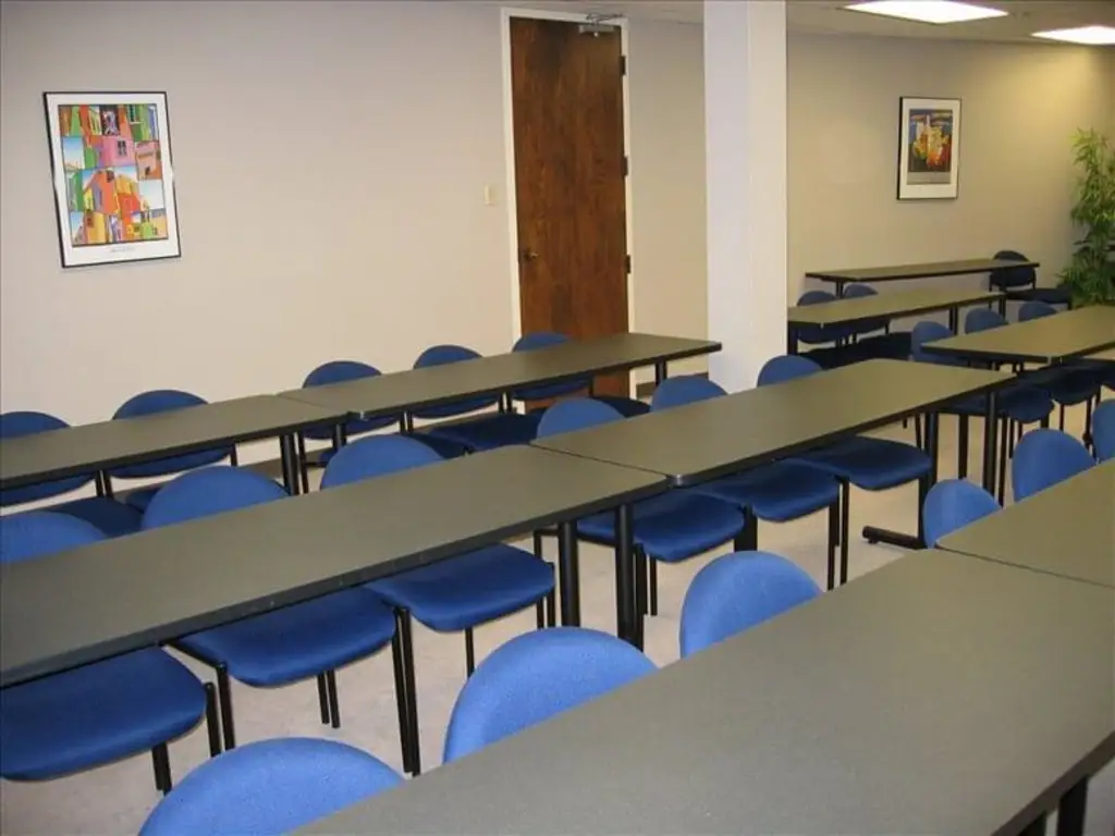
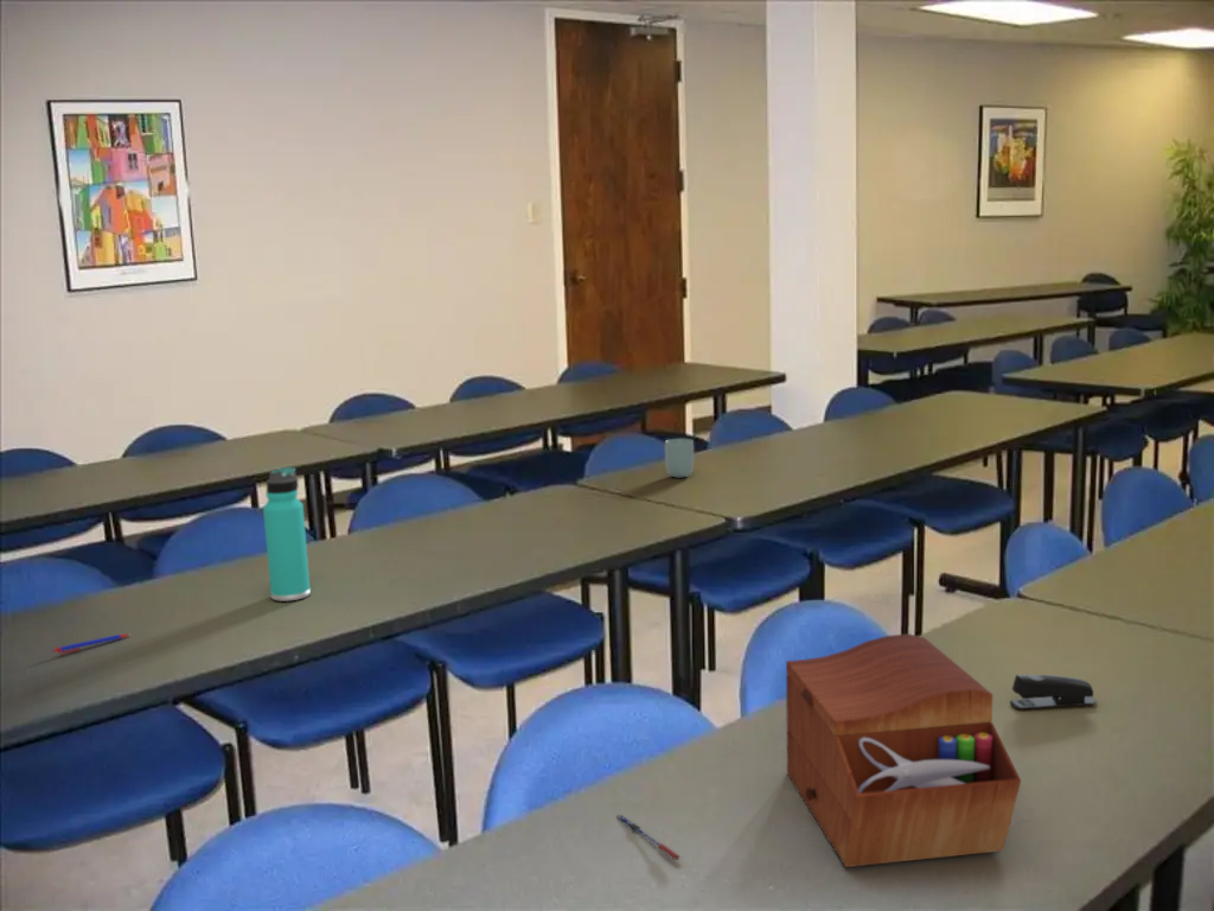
+ stapler [1009,674,1098,711]
+ pen [51,632,130,655]
+ cup [664,438,695,479]
+ sewing box [785,632,1022,868]
+ thermos bottle [262,465,312,603]
+ pen [615,813,682,861]
